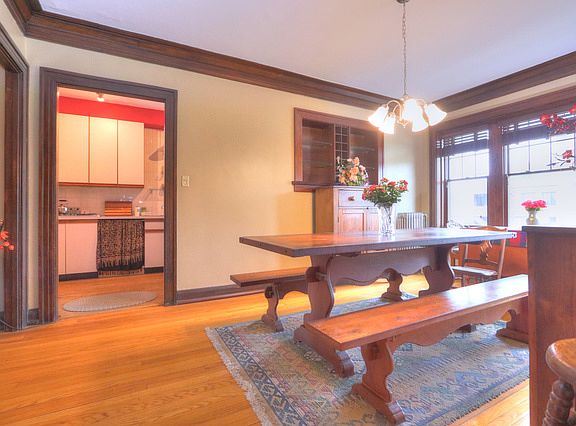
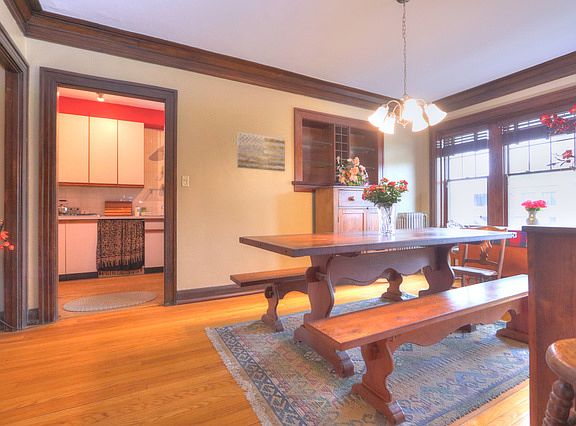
+ wall art [236,131,286,172]
